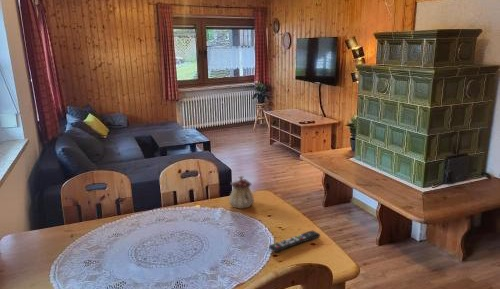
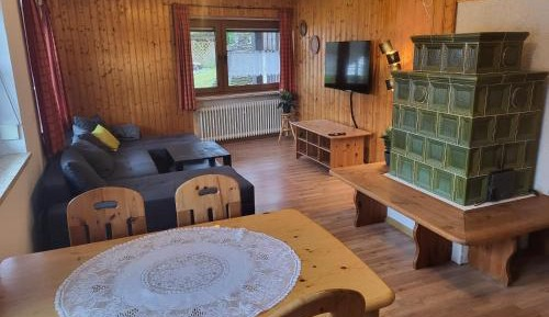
- remote control [268,230,321,253]
- teapot [228,175,255,210]
